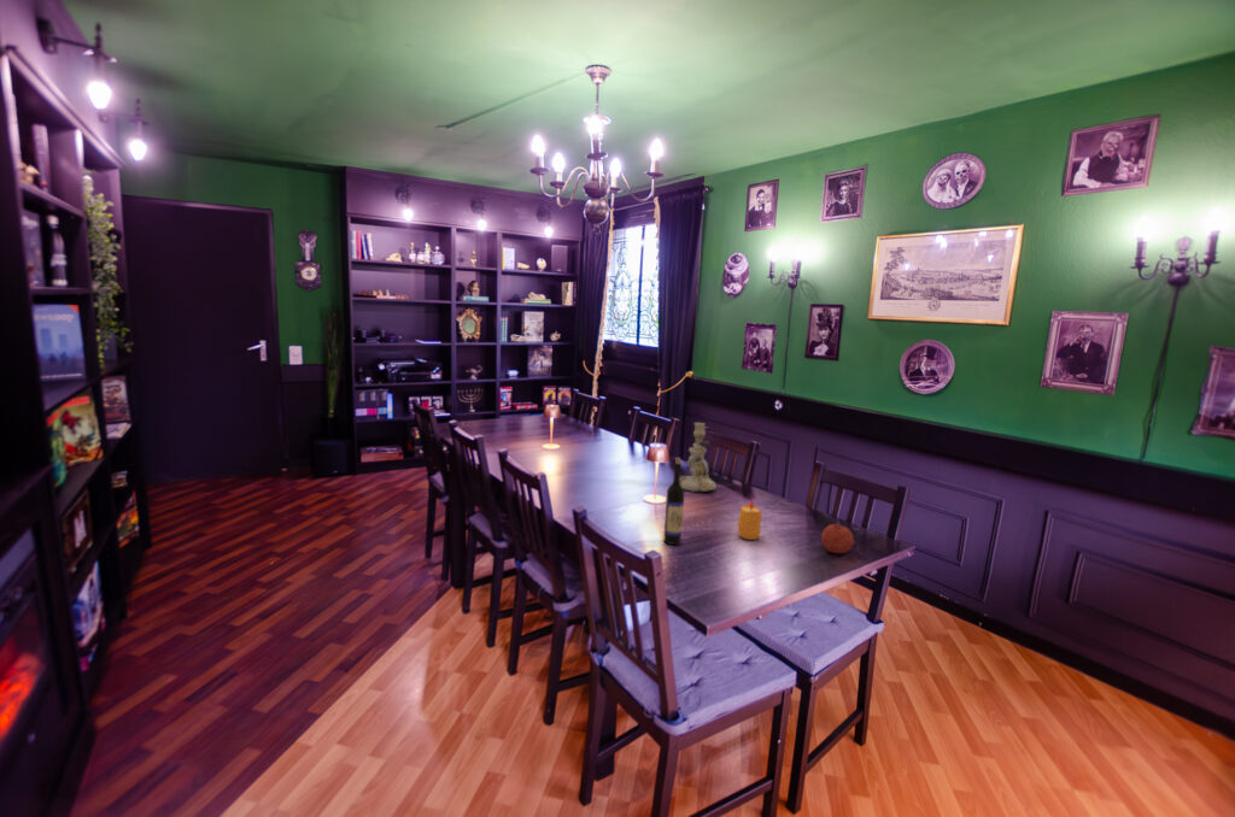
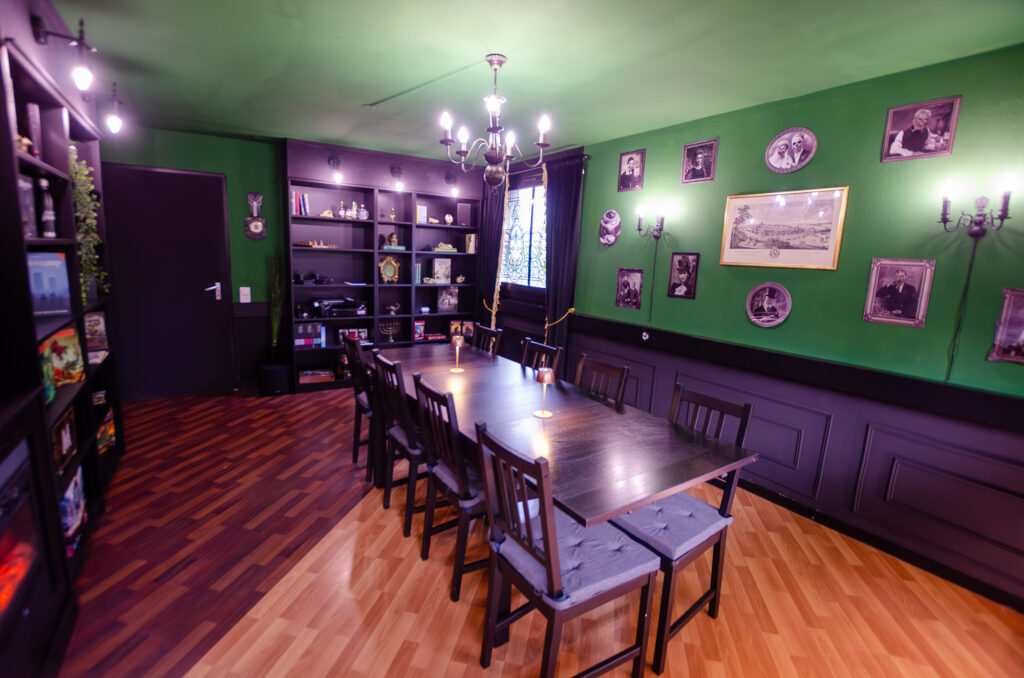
- candle [737,498,763,541]
- wine bottle [662,457,686,546]
- fruit [820,522,855,554]
- candlestick [680,422,718,493]
